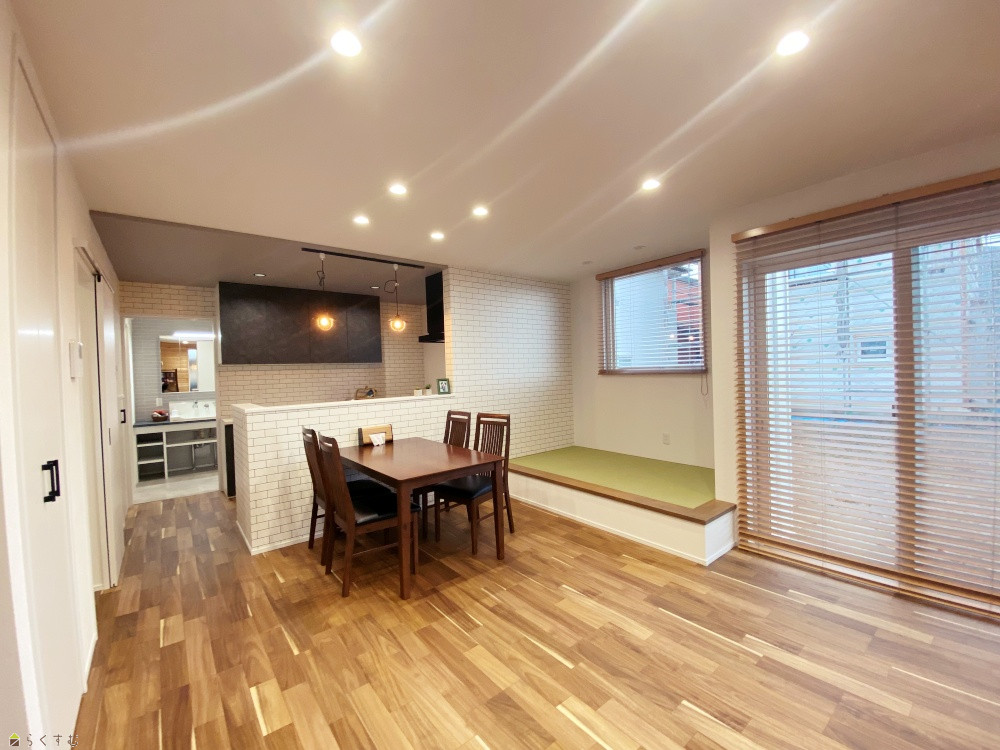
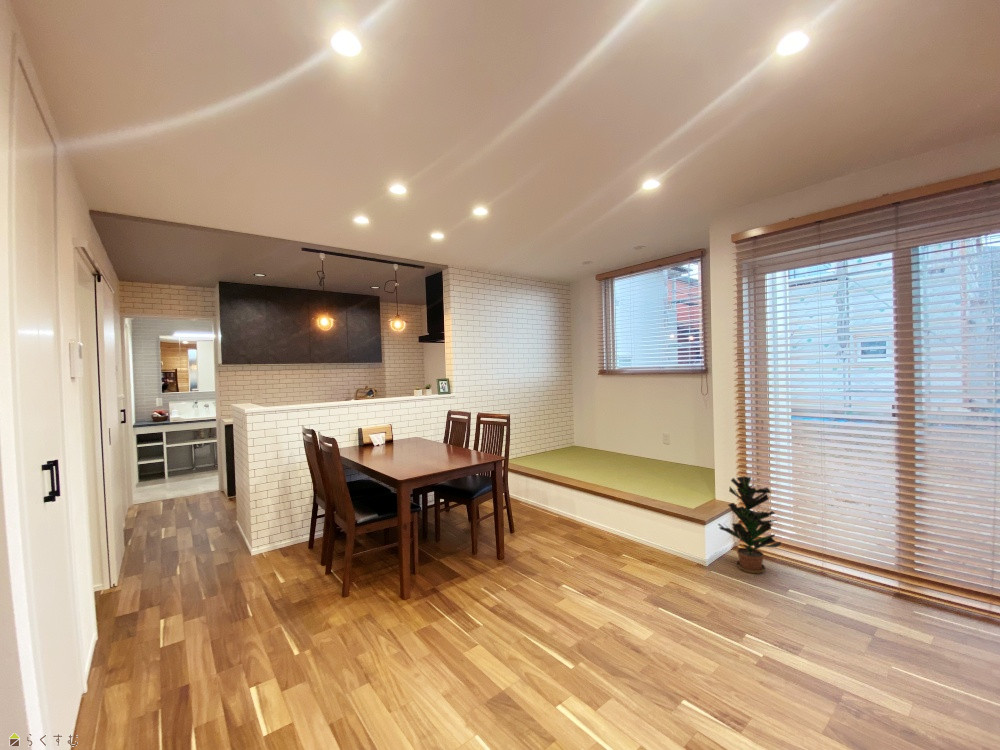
+ potted plant [717,476,782,575]
